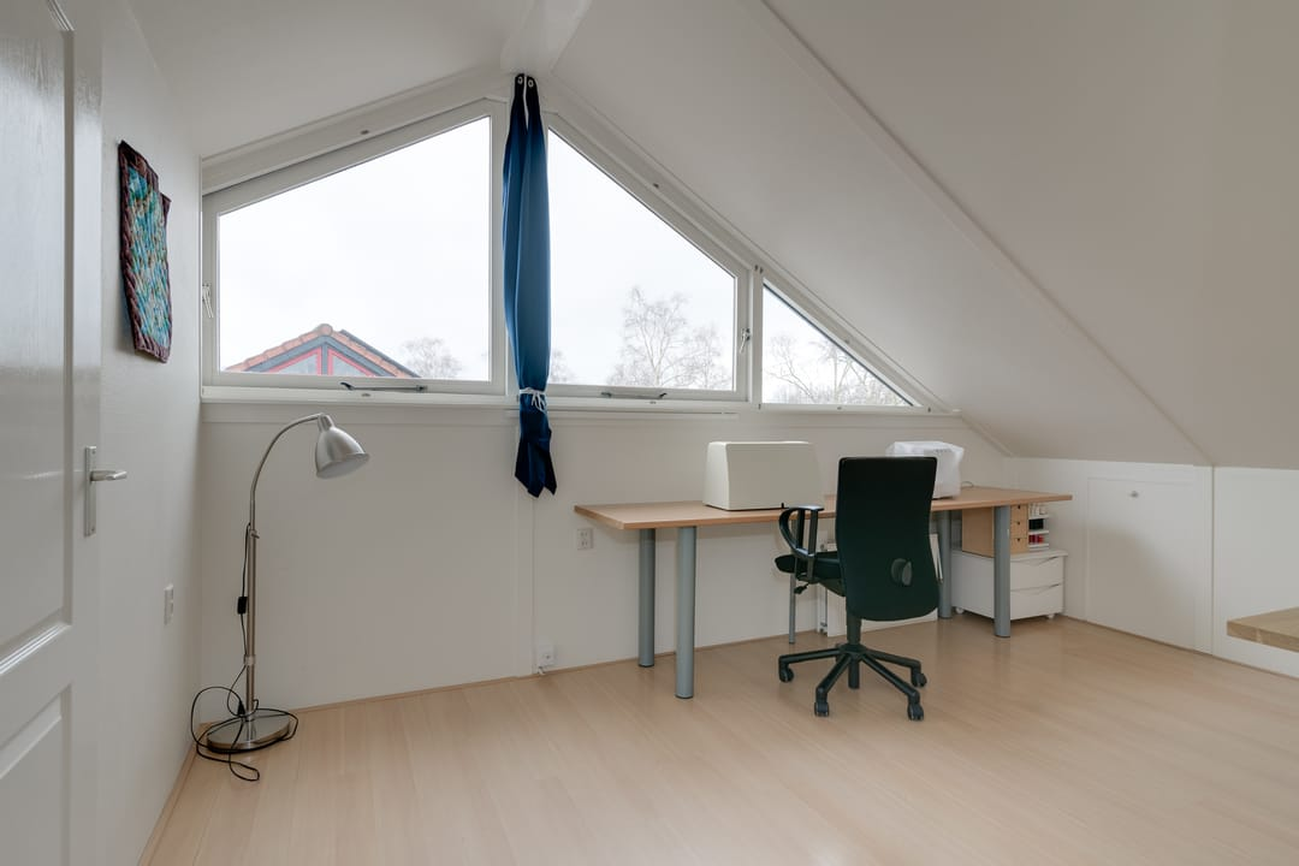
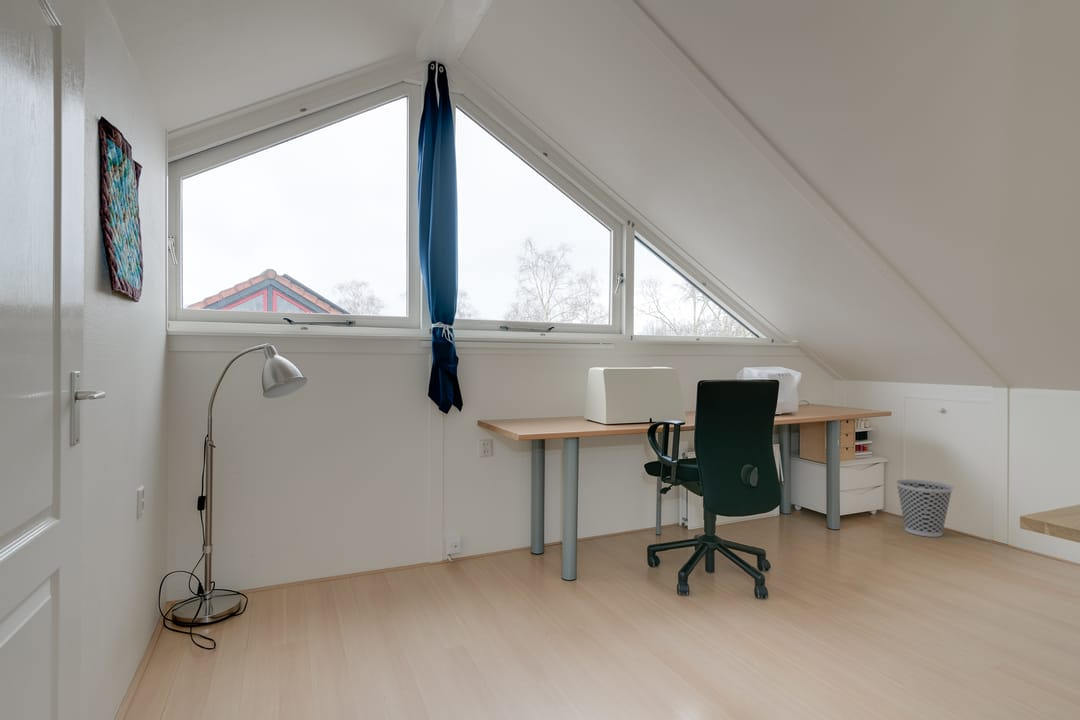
+ wastebasket [895,479,954,538]
